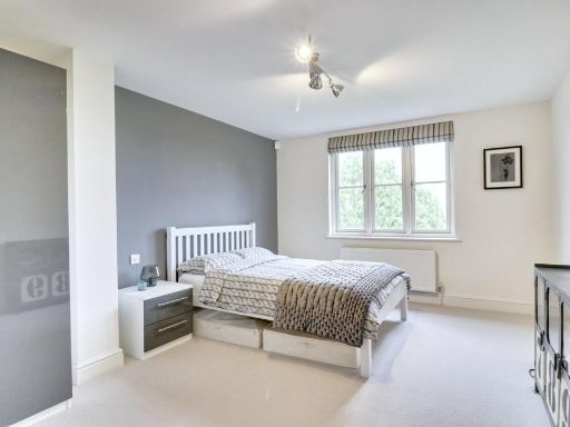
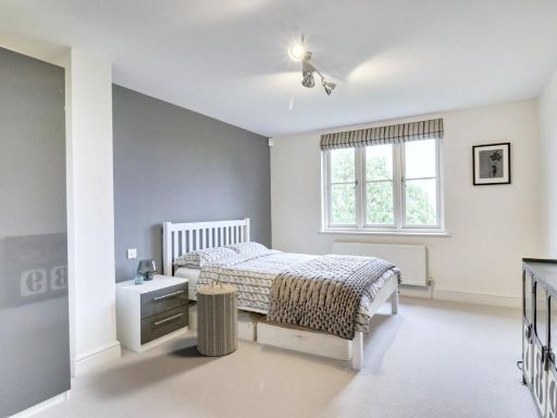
+ laundry hamper [195,279,240,357]
